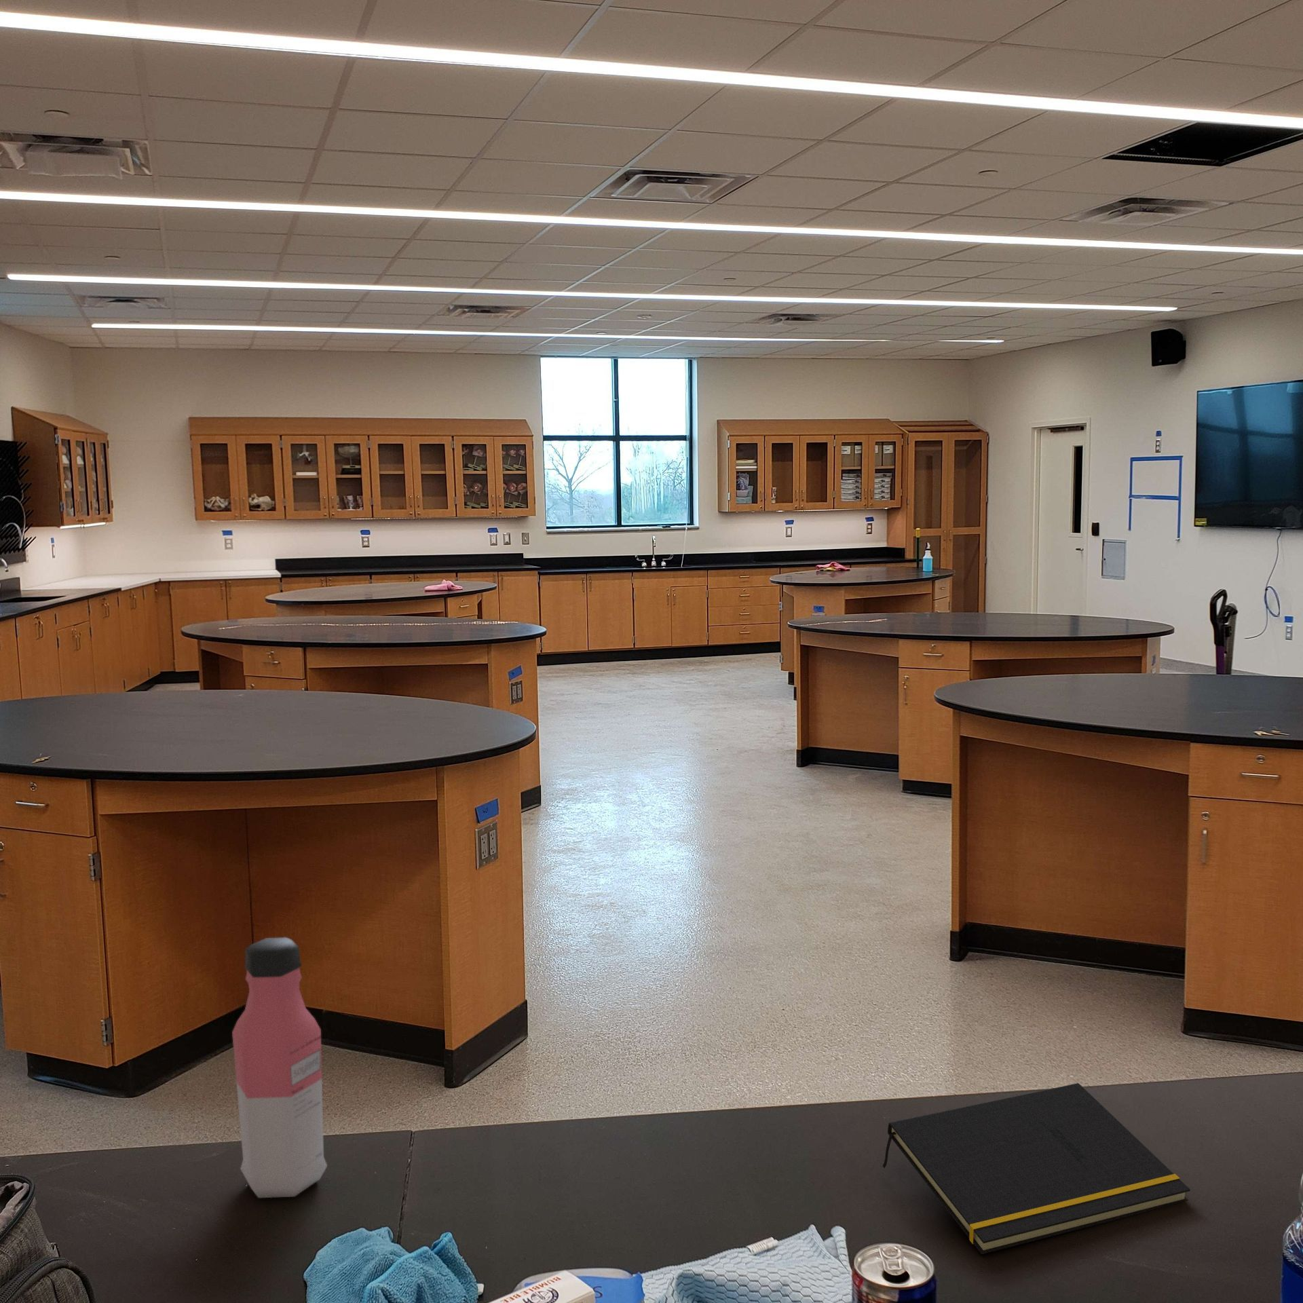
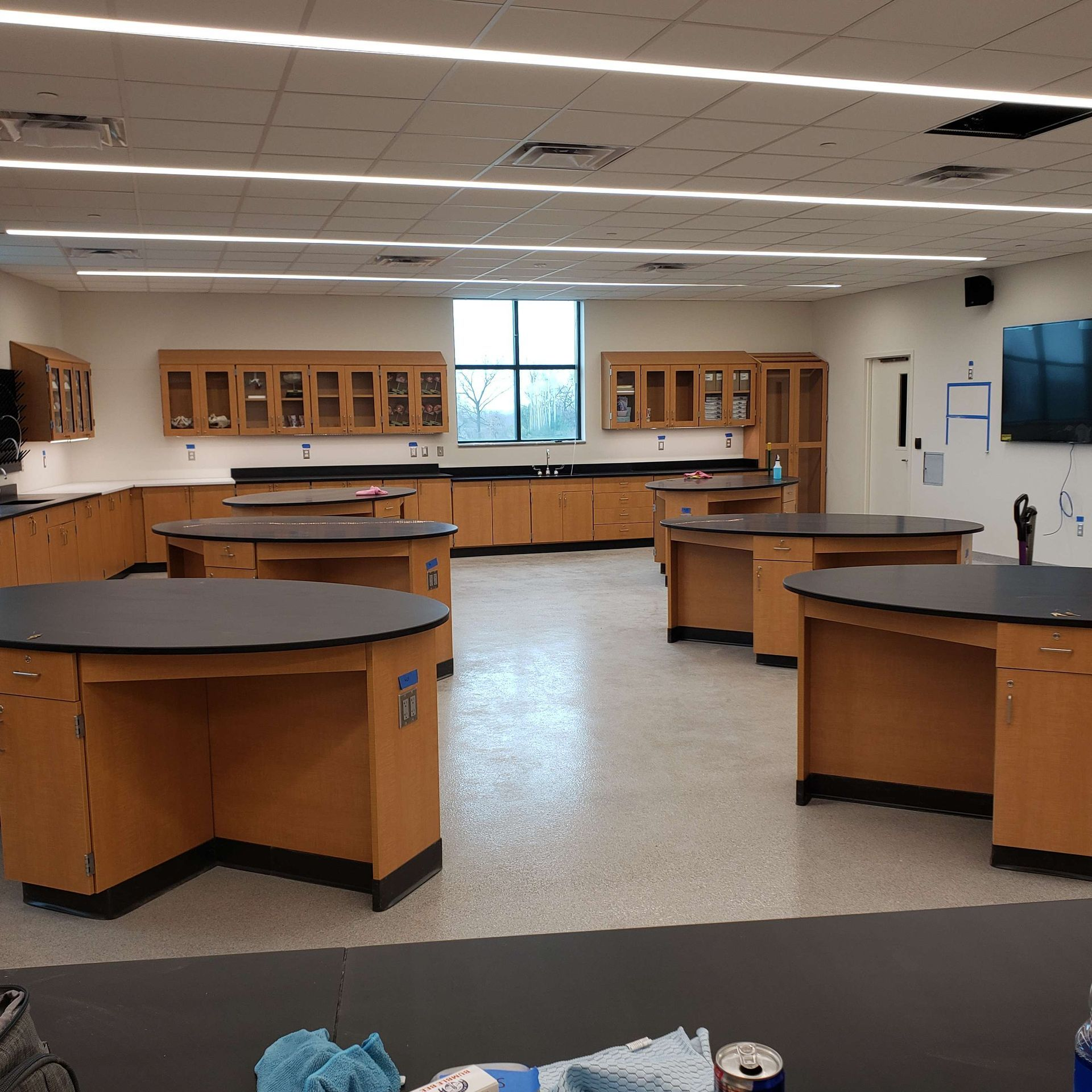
- notepad [882,1082,1191,1255]
- water bottle [231,937,328,1198]
